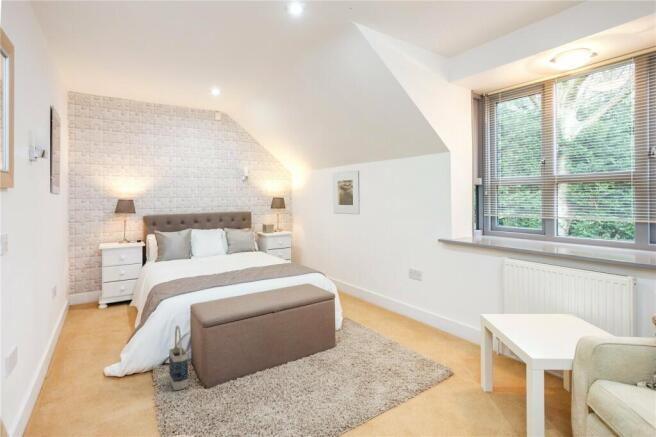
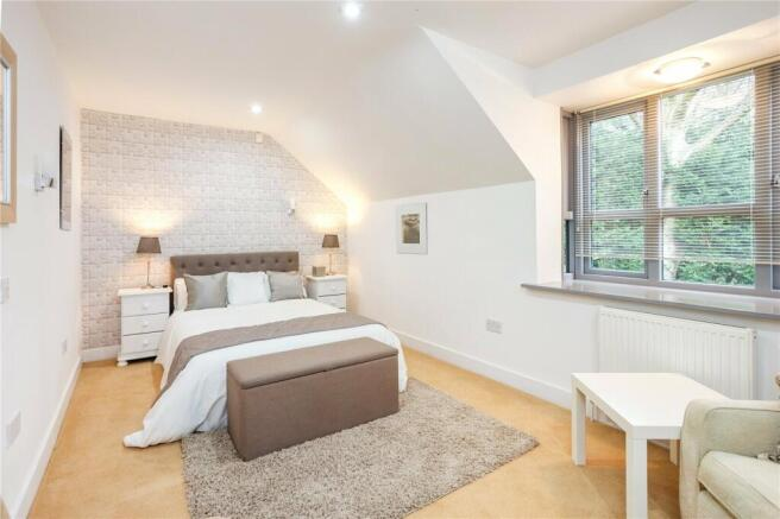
- bag [168,324,189,391]
